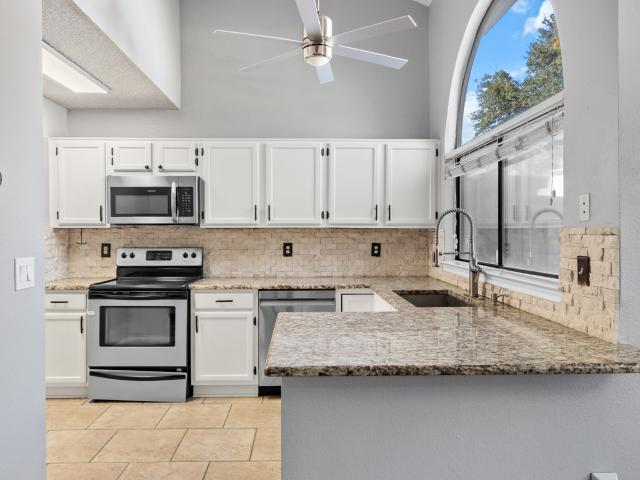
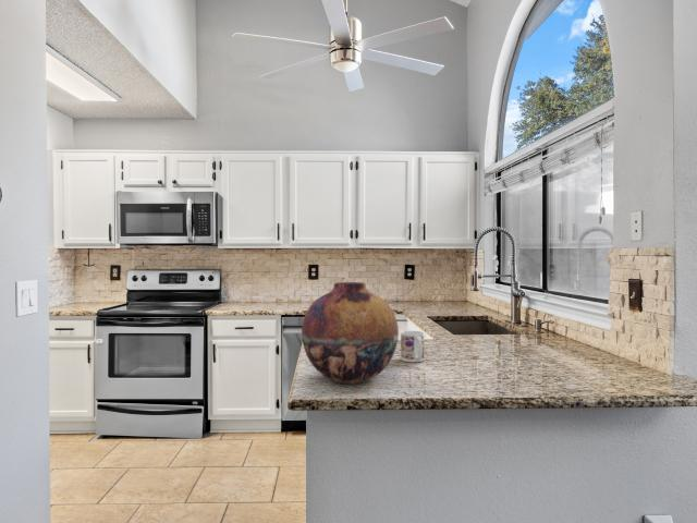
+ vase [301,281,400,385]
+ mug [400,330,425,363]
